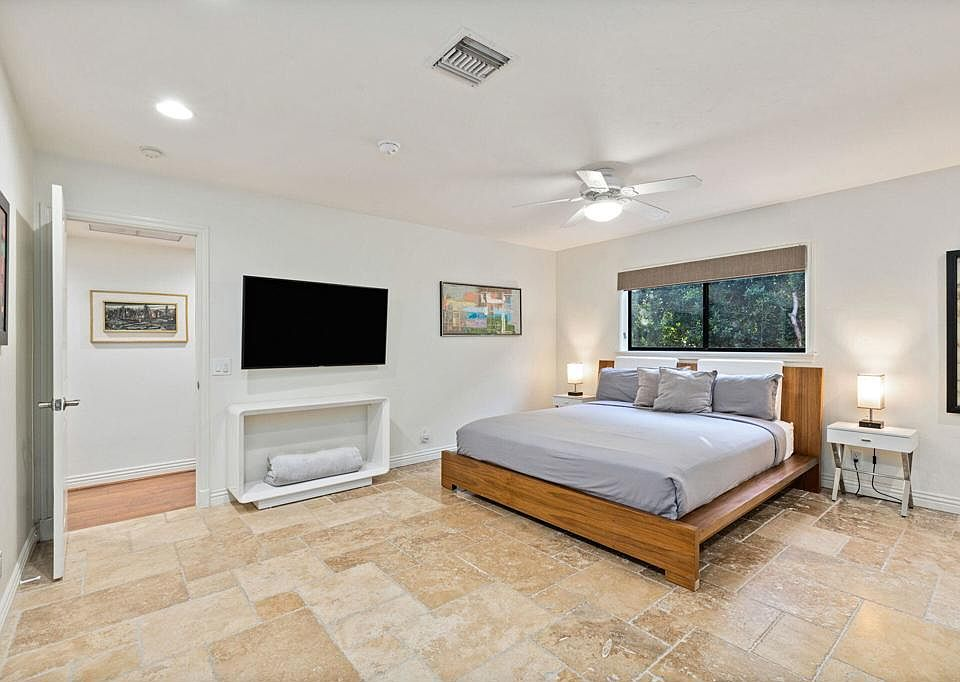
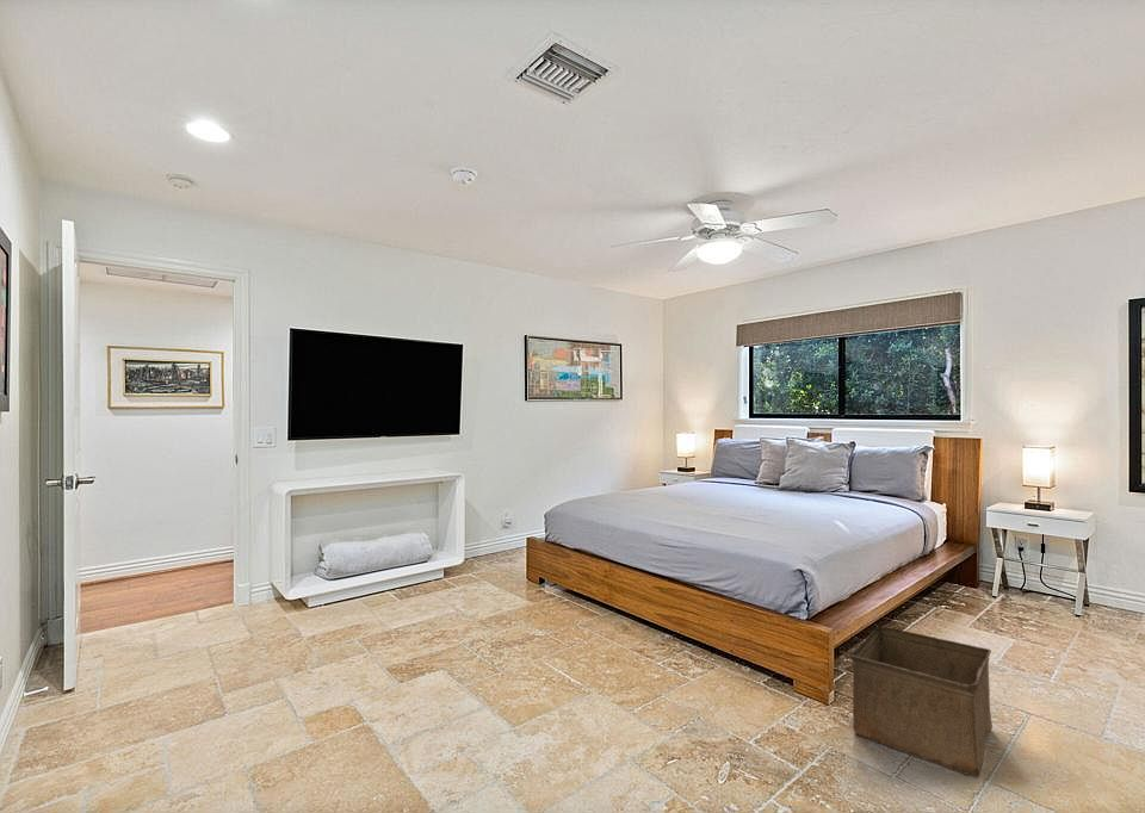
+ storage bin [849,626,994,778]
